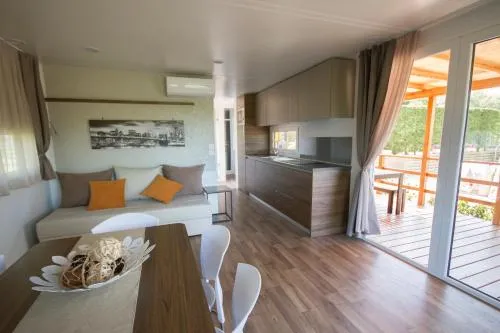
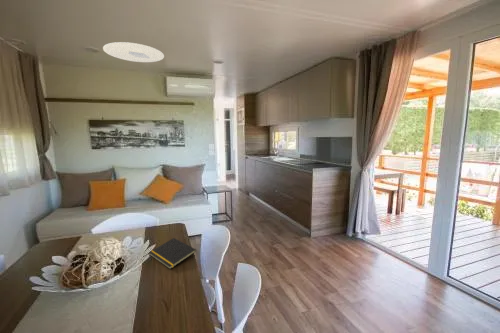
+ notepad [148,237,197,270]
+ ceiling light [102,41,165,63]
